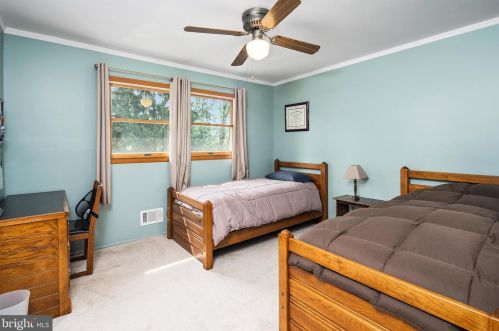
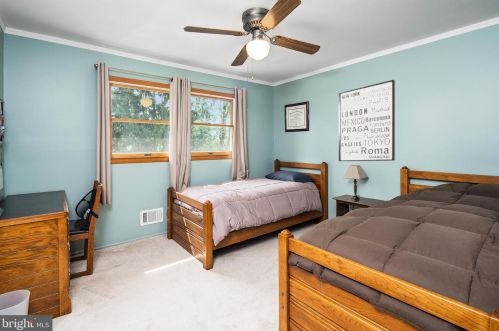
+ wall art [338,79,396,162]
